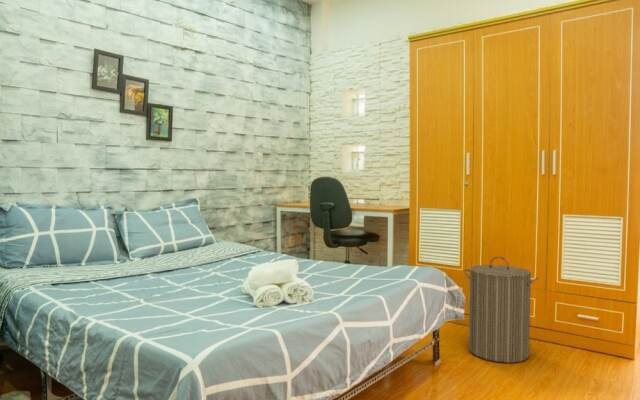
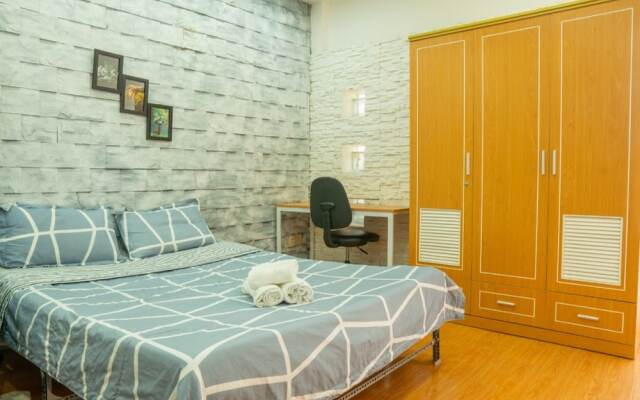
- laundry hamper [463,255,540,364]
